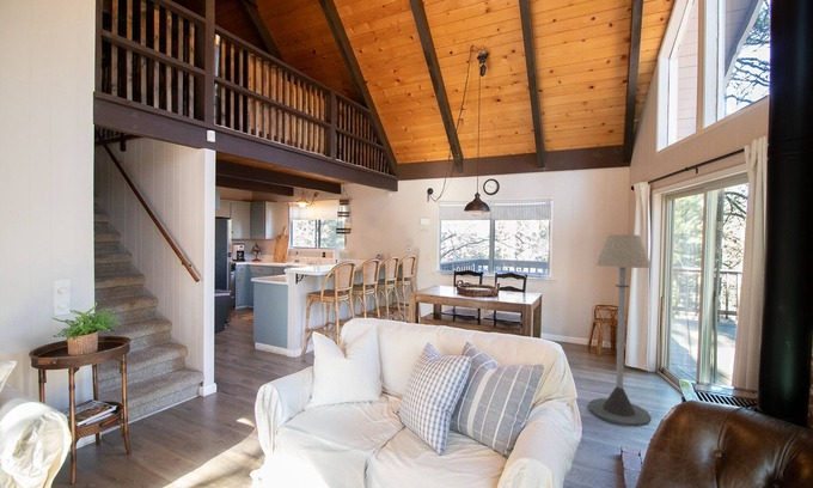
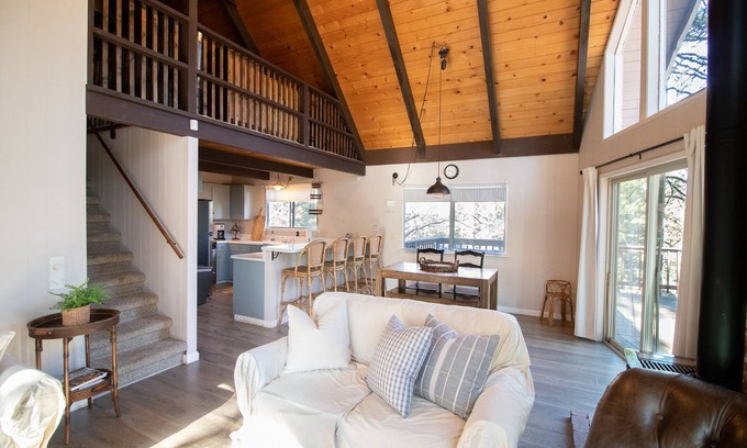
- floor lamp [587,233,653,428]
